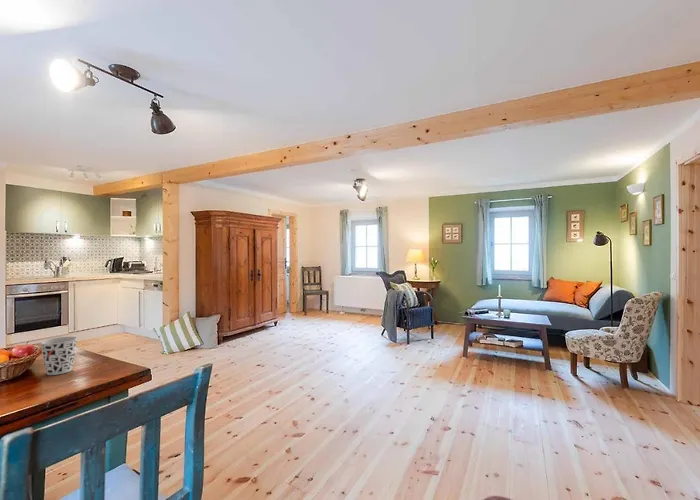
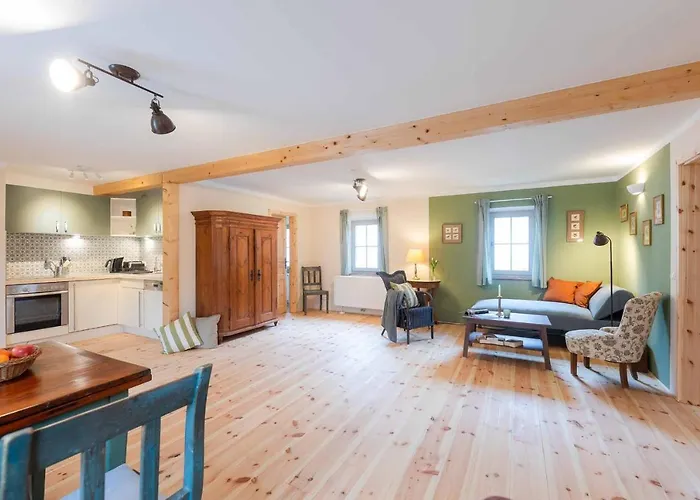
- cup [39,336,78,376]
